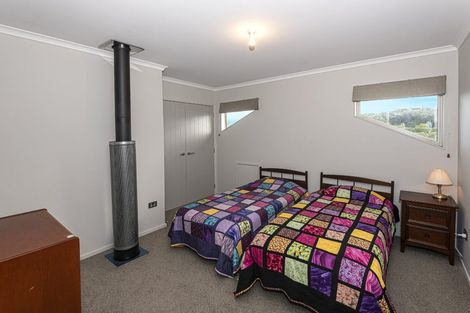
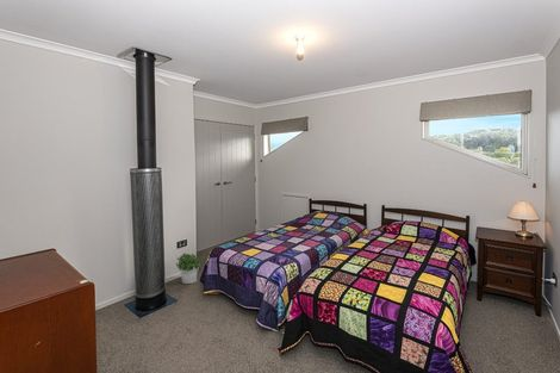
+ potted plant [175,253,201,285]
